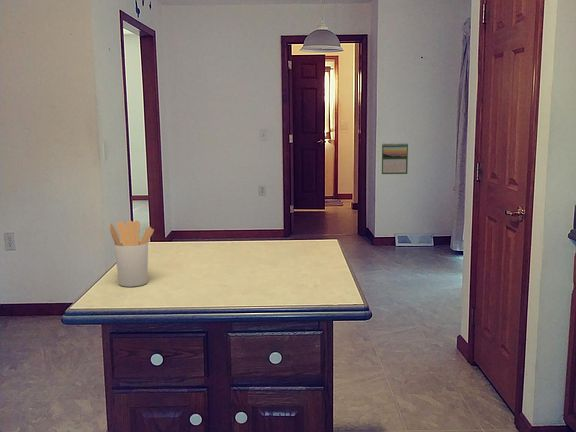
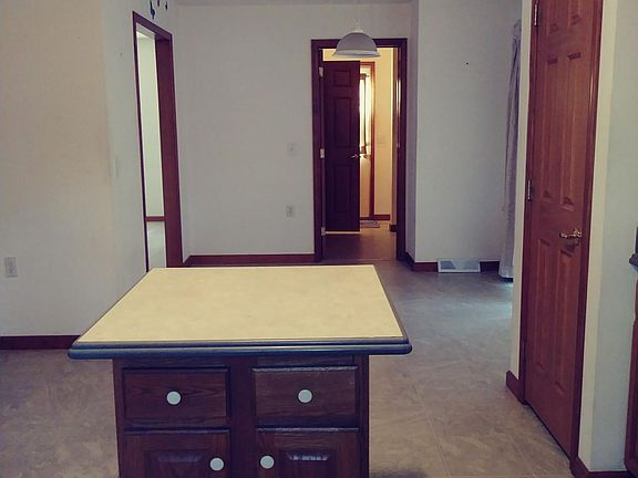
- utensil holder [109,220,155,288]
- calendar [381,142,409,175]
